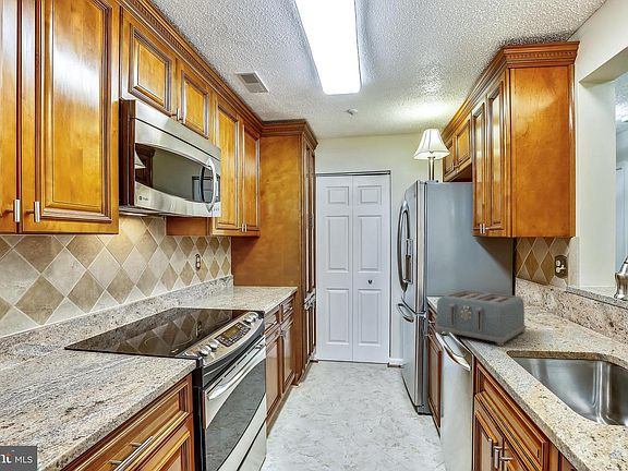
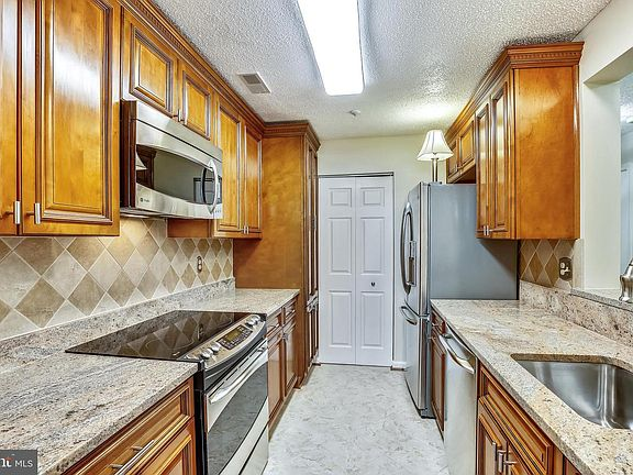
- toaster [434,290,527,347]
